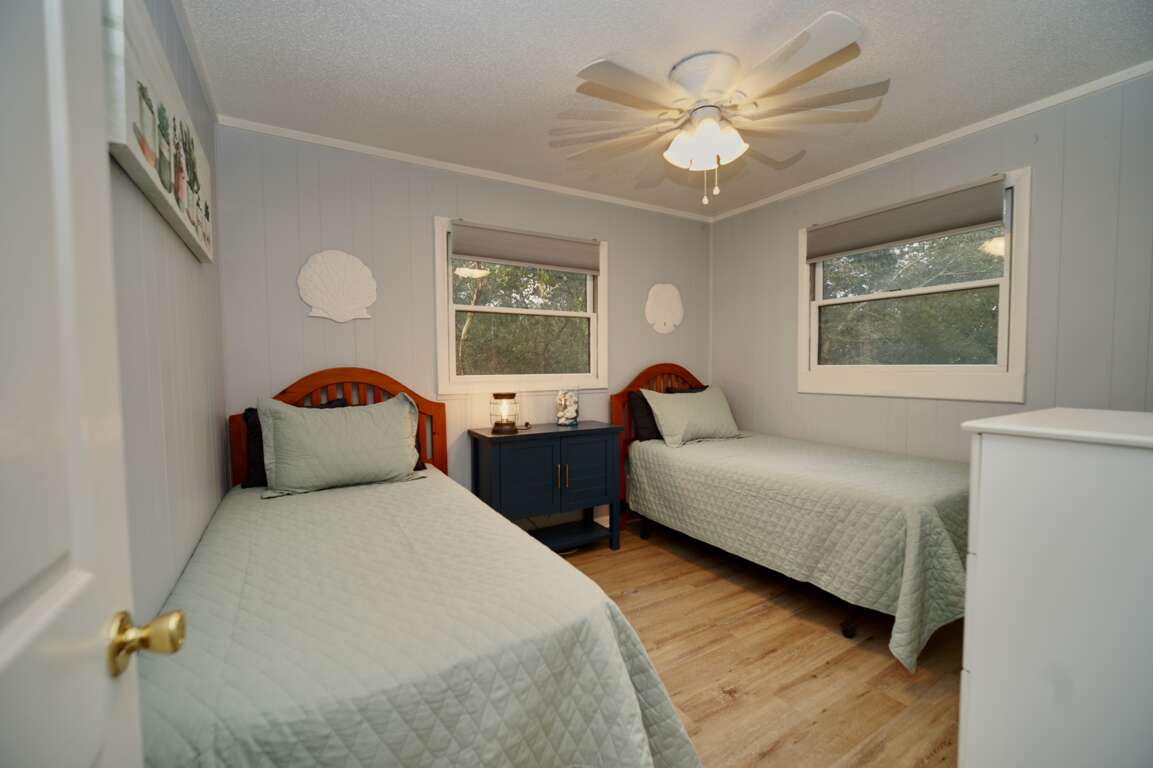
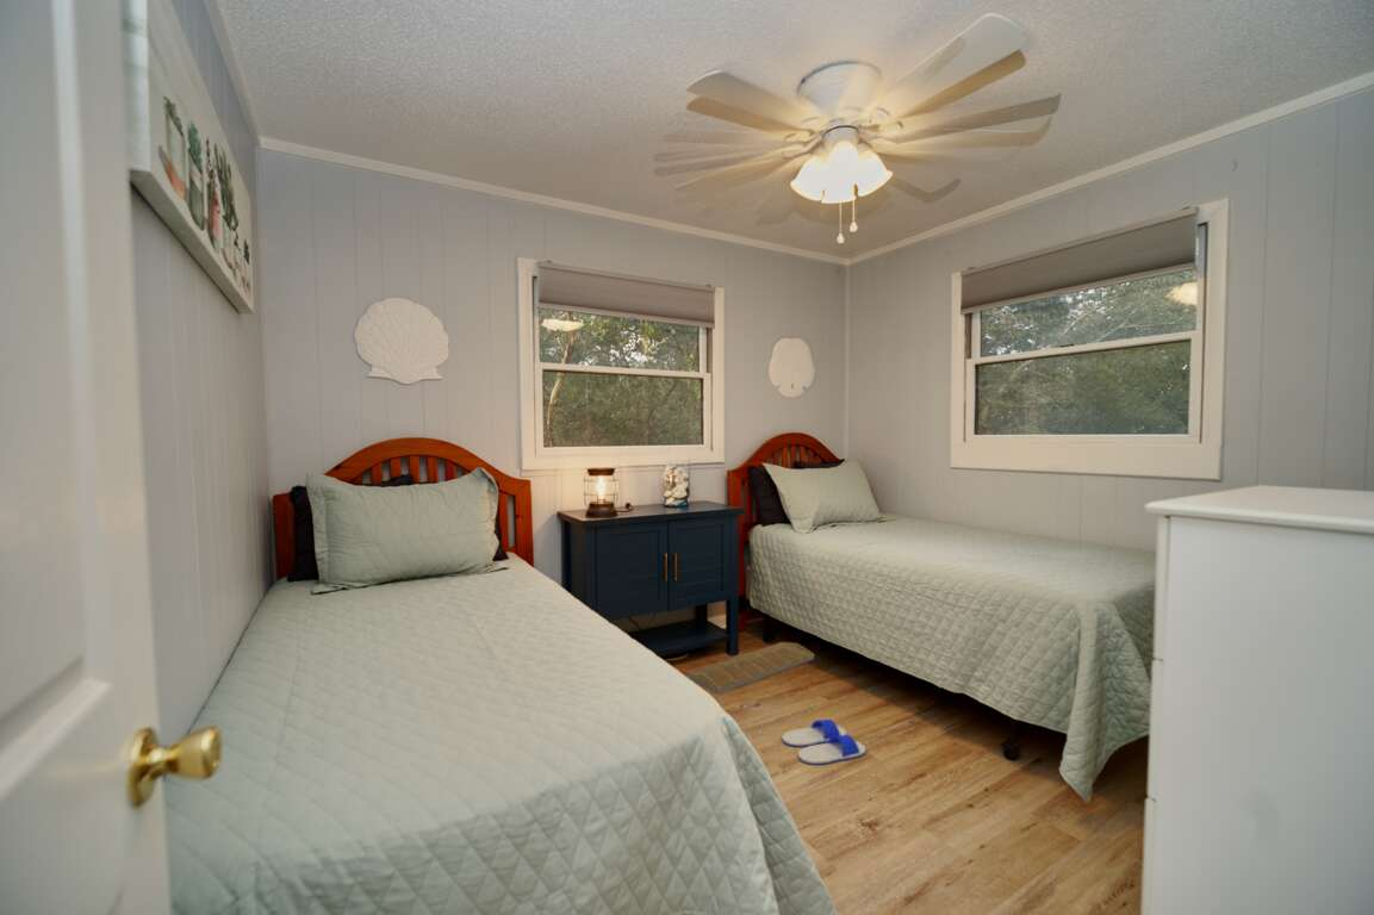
+ flip-flop [782,718,866,766]
+ woven basket [688,641,816,695]
